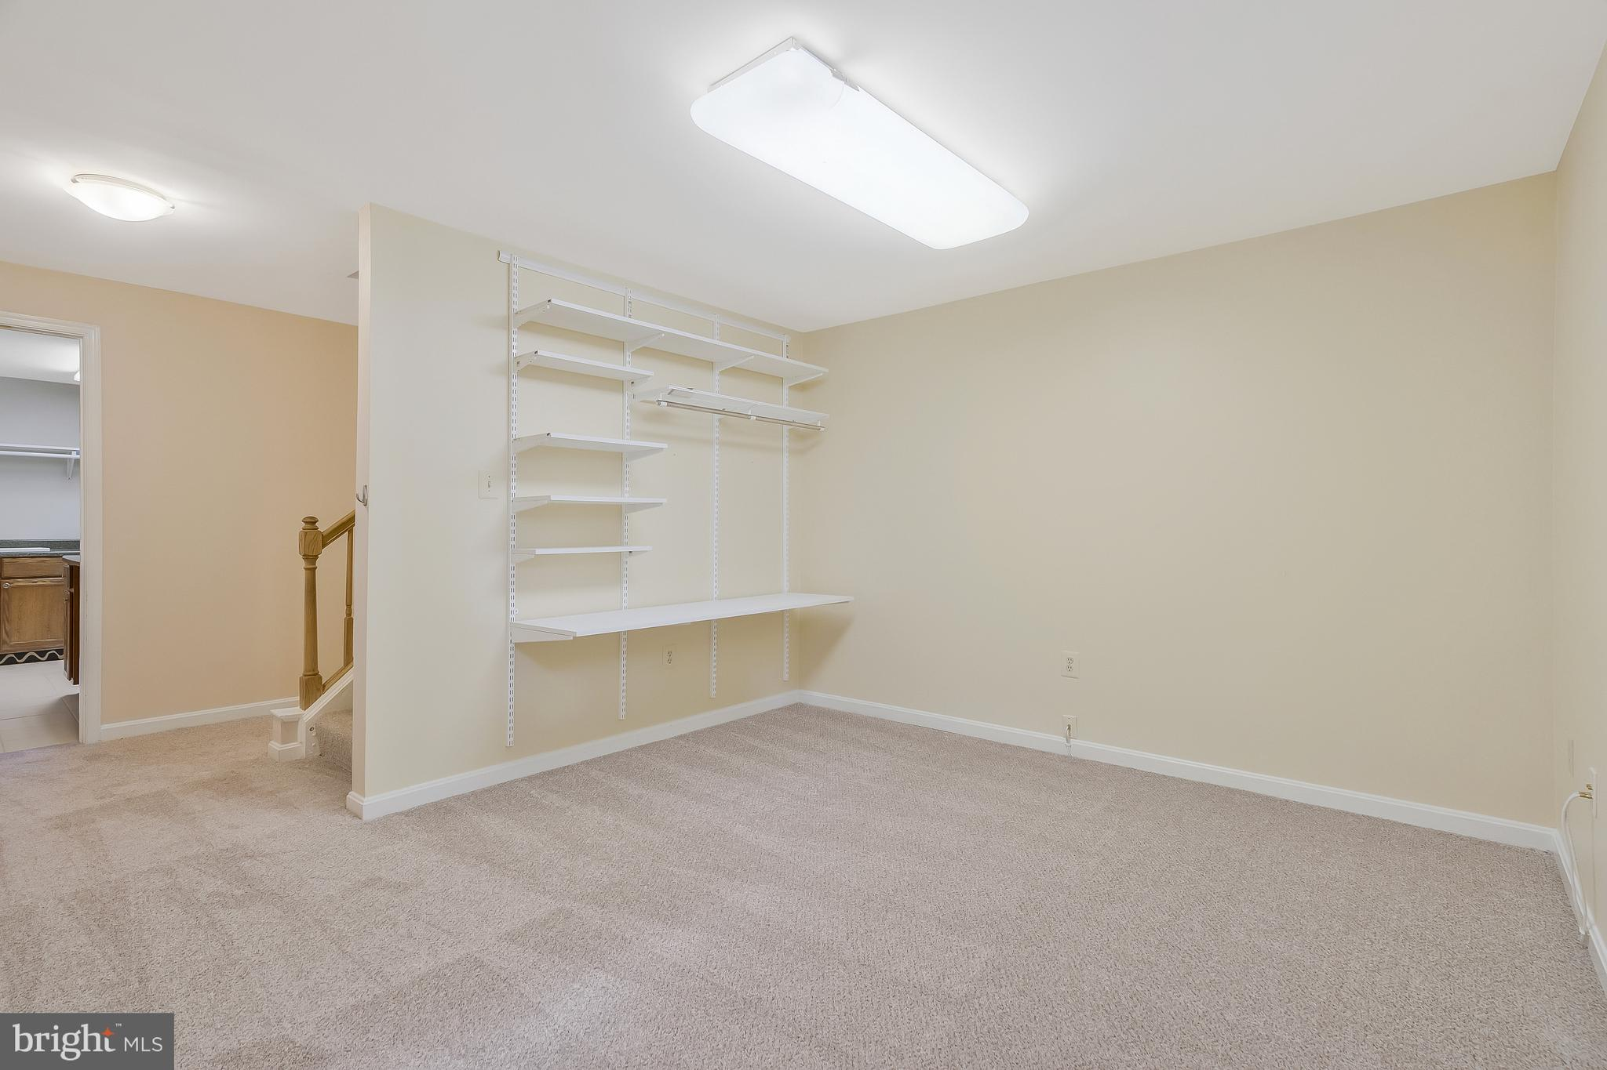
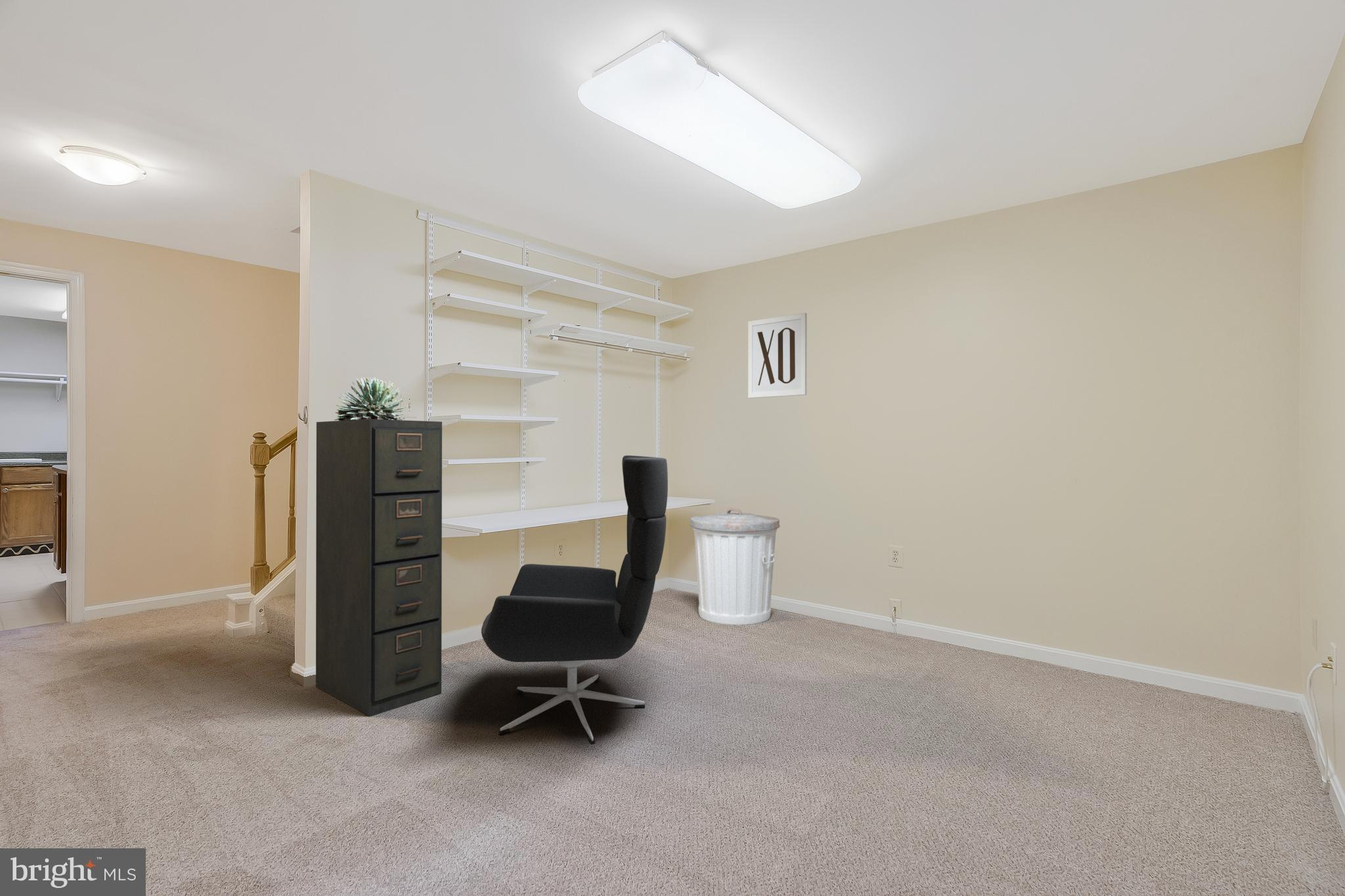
+ office chair [481,455,669,744]
+ succulent plant [334,377,408,421]
+ wall art [747,312,807,399]
+ filing cabinet [315,419,443,717]
+ trash can [690,508,780,626]
